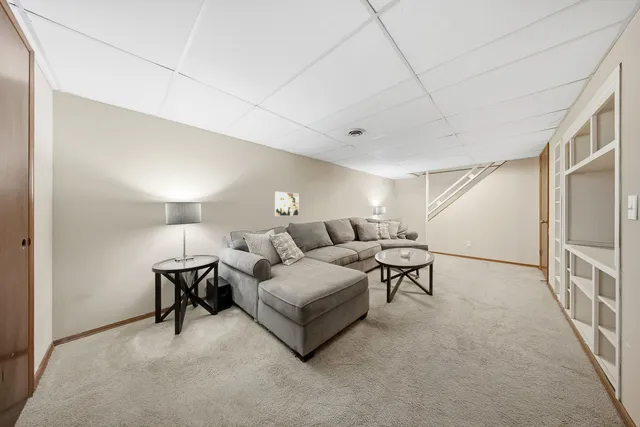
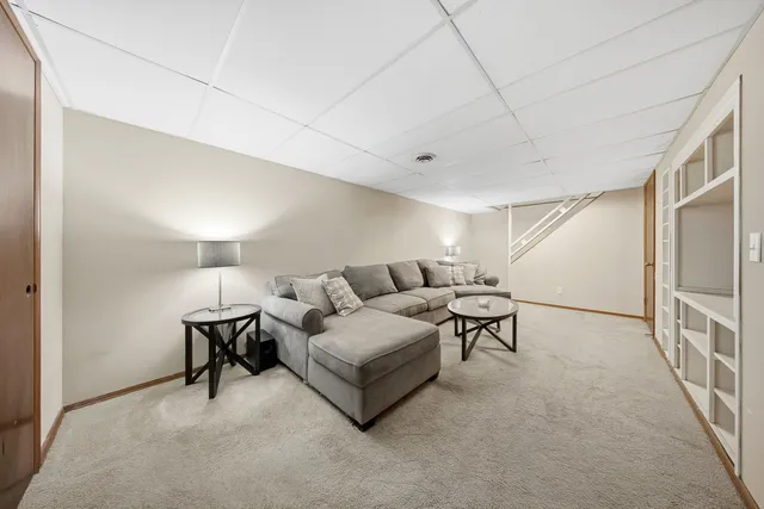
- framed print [274,191,300,217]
